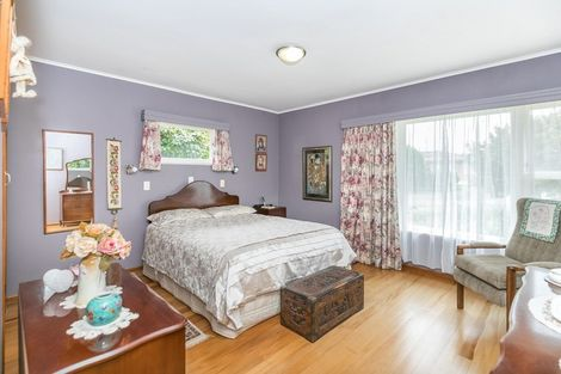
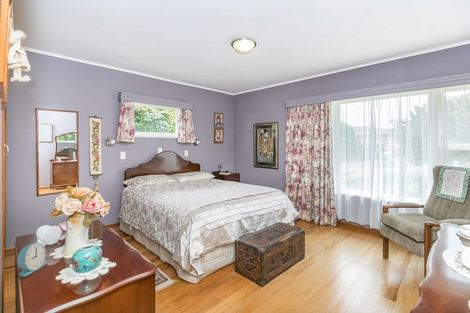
+ alarm clock [16,242,47,278]
